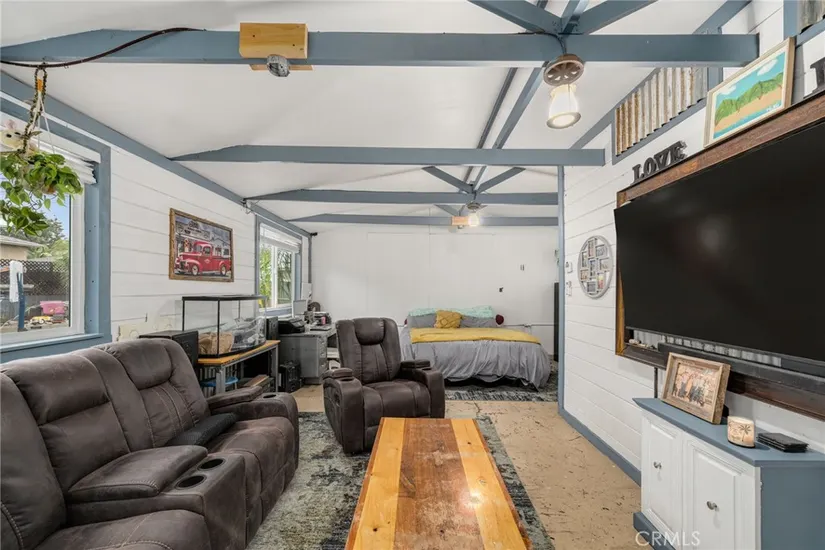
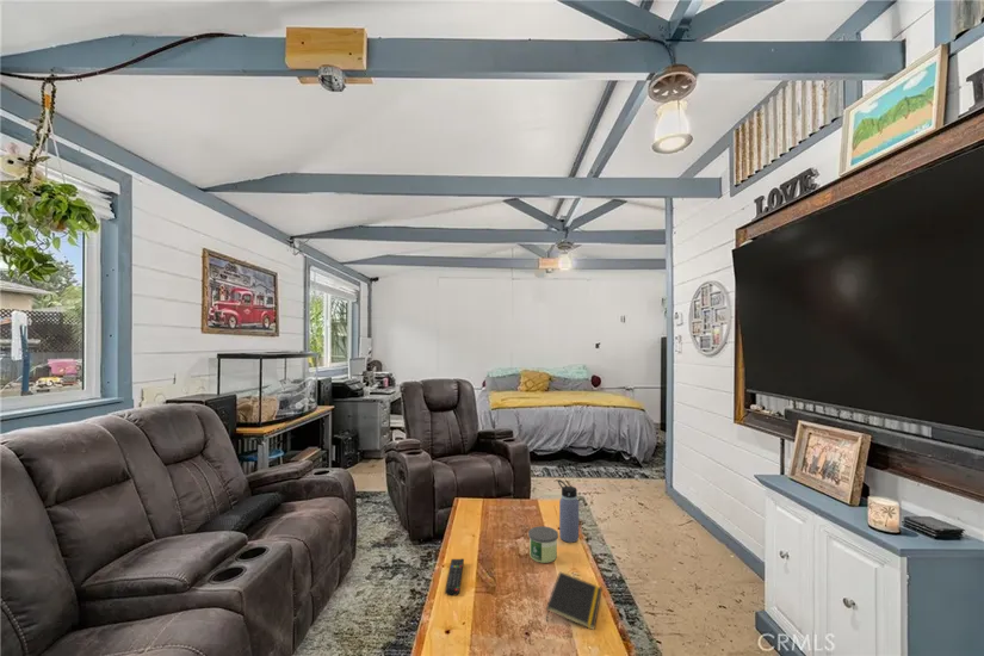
+ remote control [444,558,465,596]
+ water bottle [557,478,580,544]
+ candle [527,525,559,564]
+ notepad [545,570,604,631]
